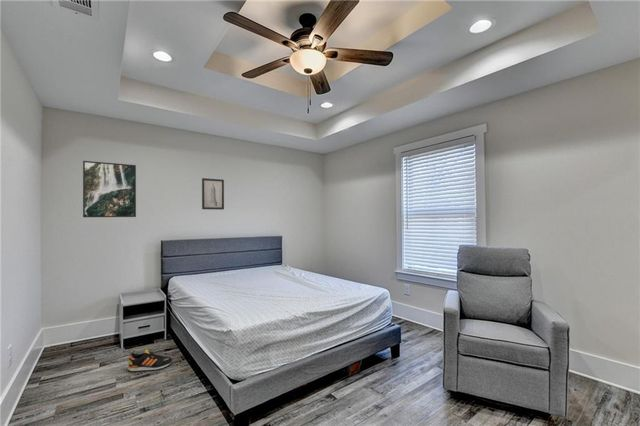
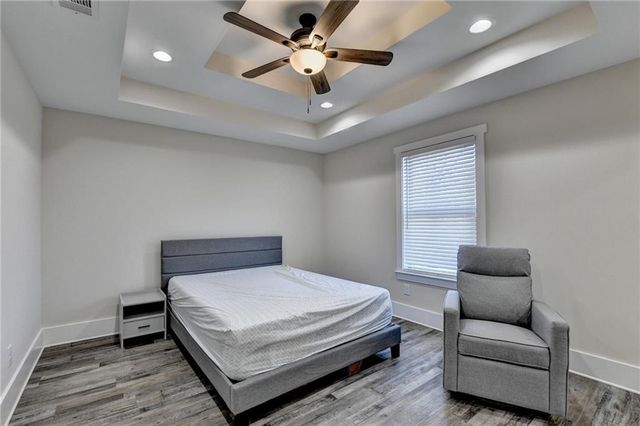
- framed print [82,160,137,218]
- wall art [201,177,225,211]
- shoe [127,349,173,373]
